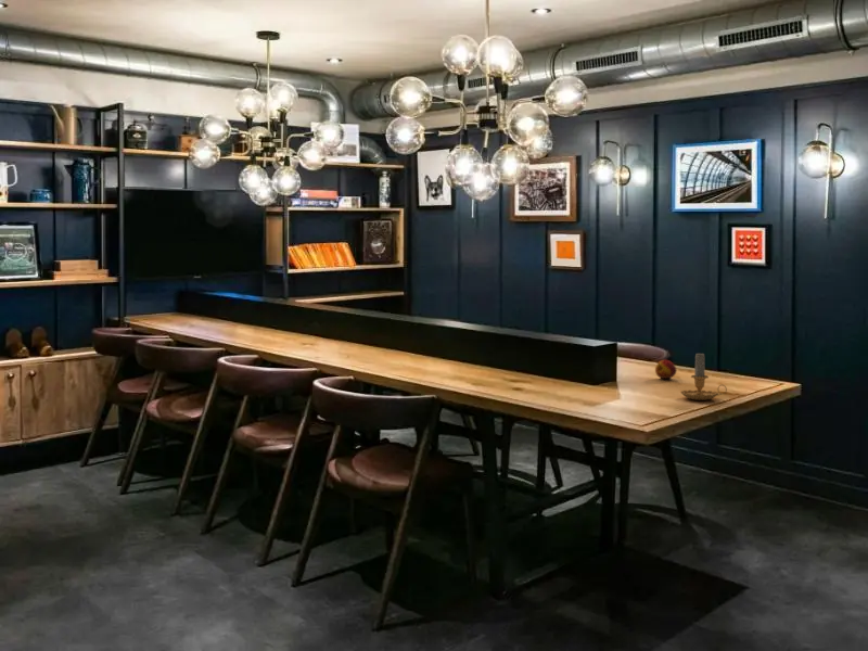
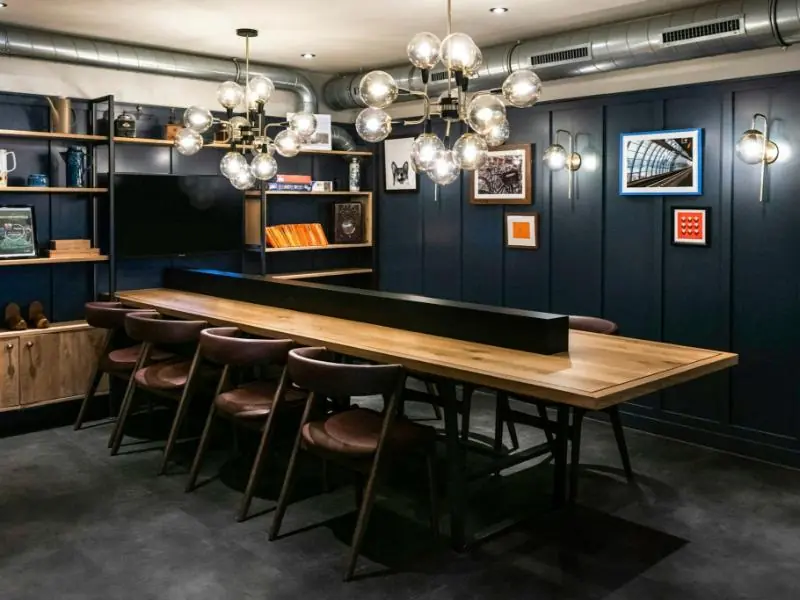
- fruit [654,359,678,380]
- candle [679,353,728,401]
